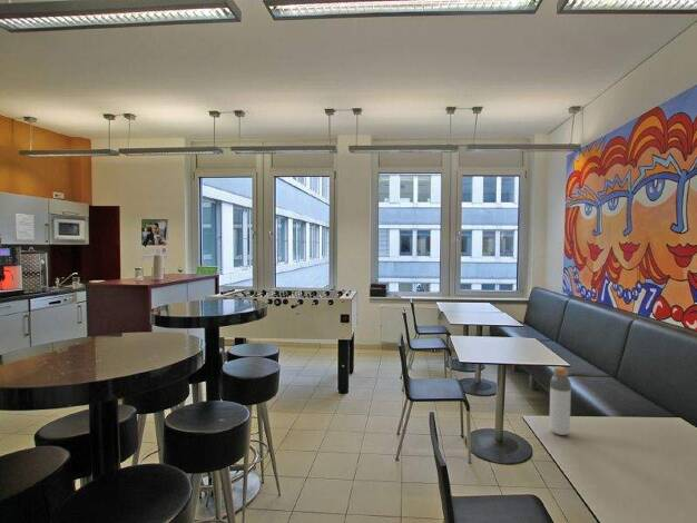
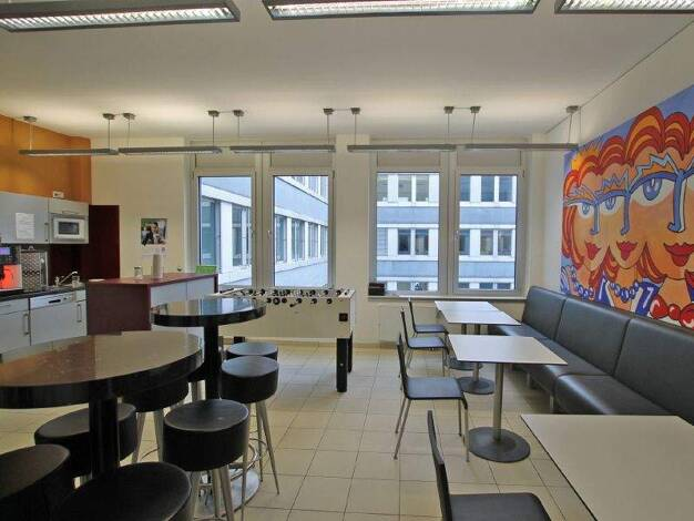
- bottle [548,365,572,436]
